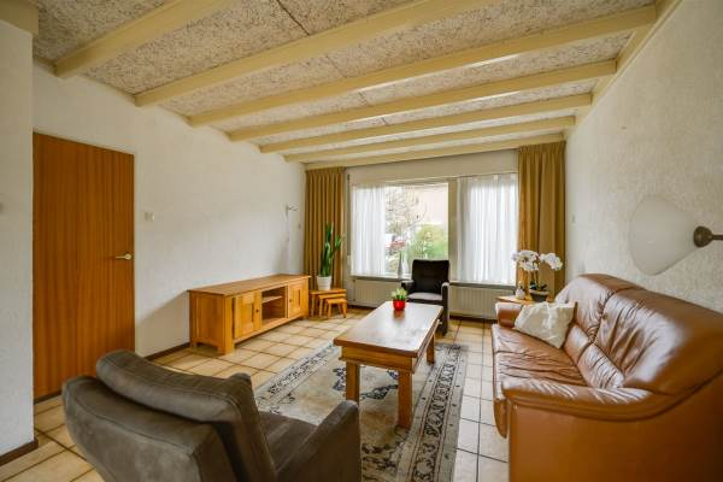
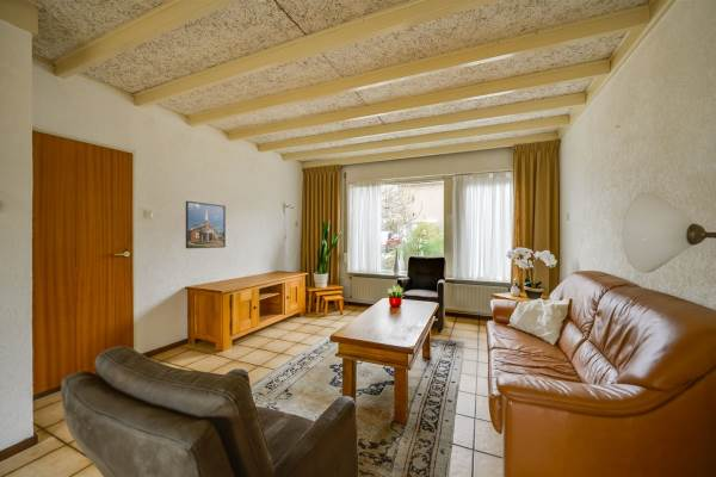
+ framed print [185,200,227,249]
